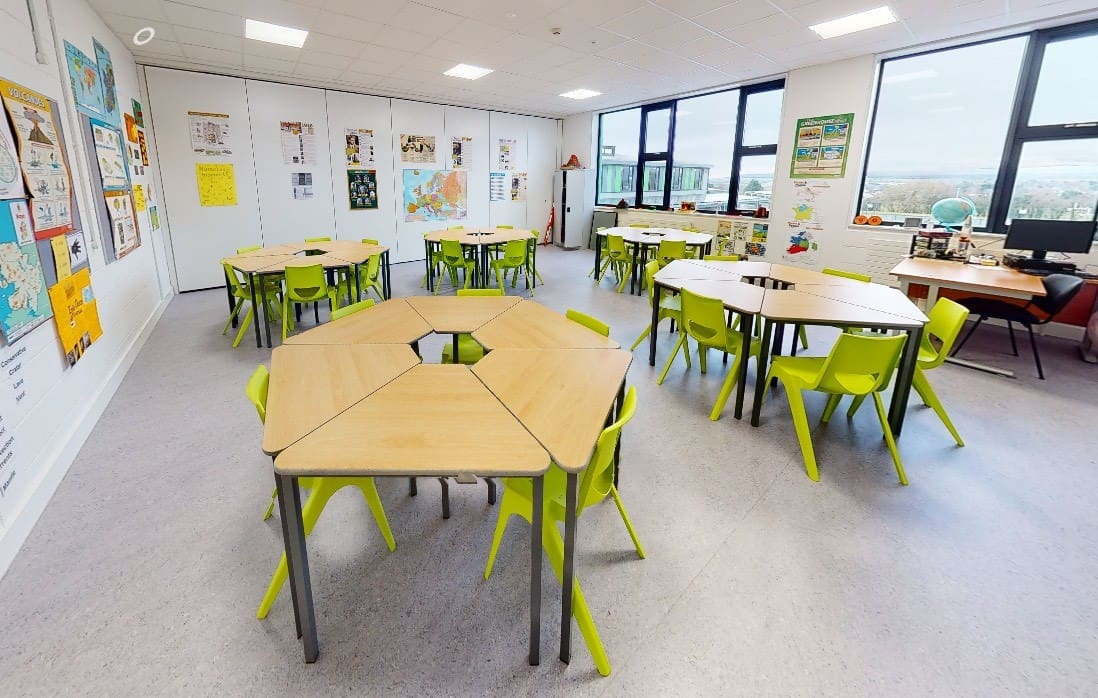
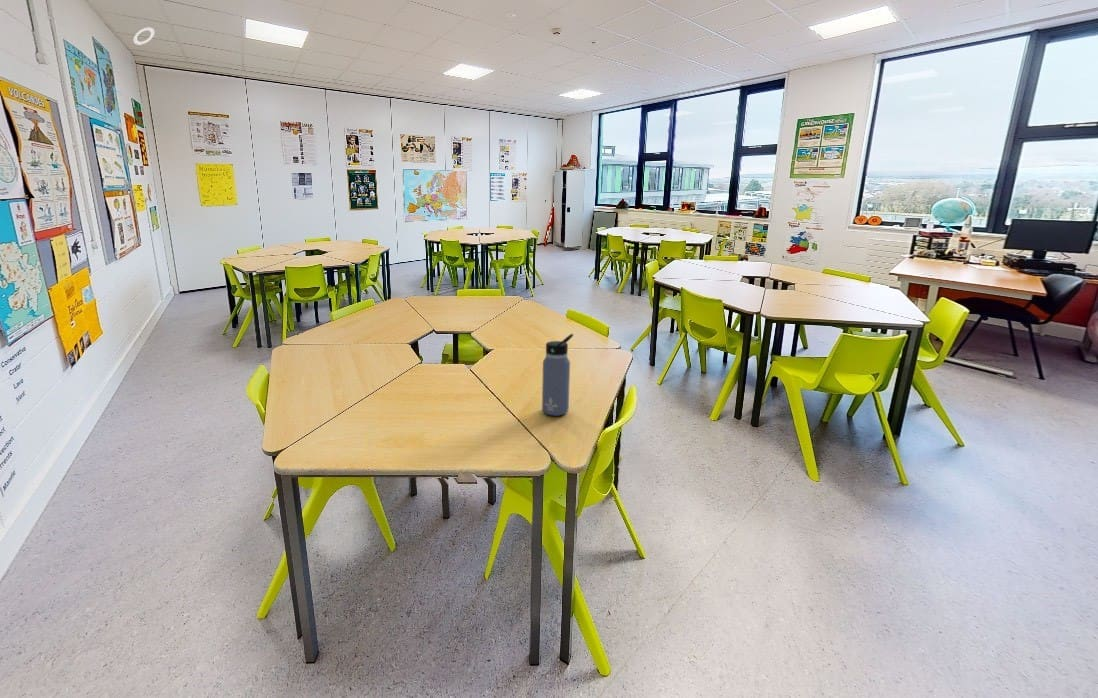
+ water bottle [541,333,574,417]
